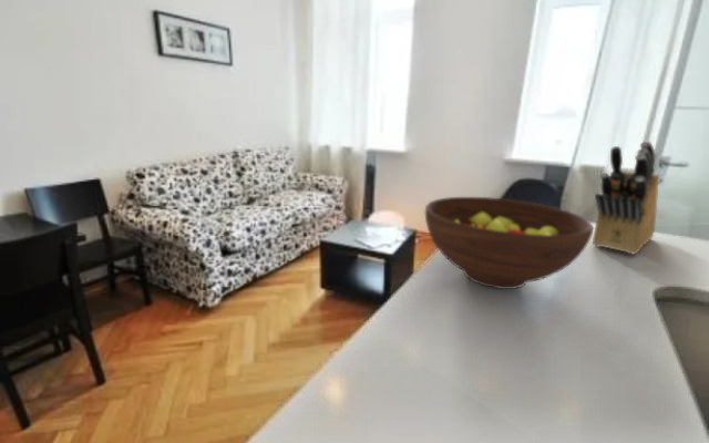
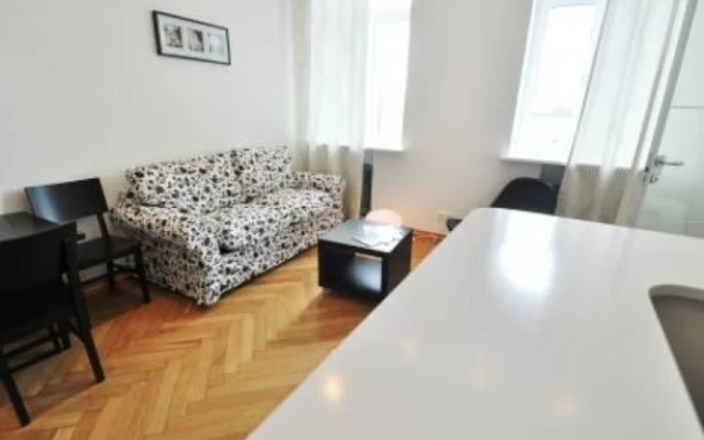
- fruit bowl [424,196,594,290]
- knife block [592,141,660,256]
